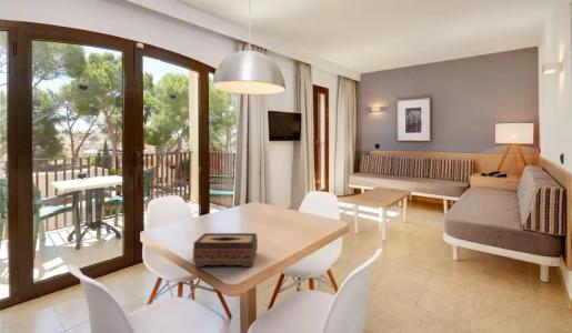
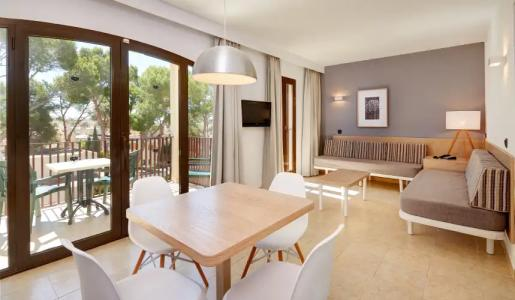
- tissue box [192,232,259,268]
